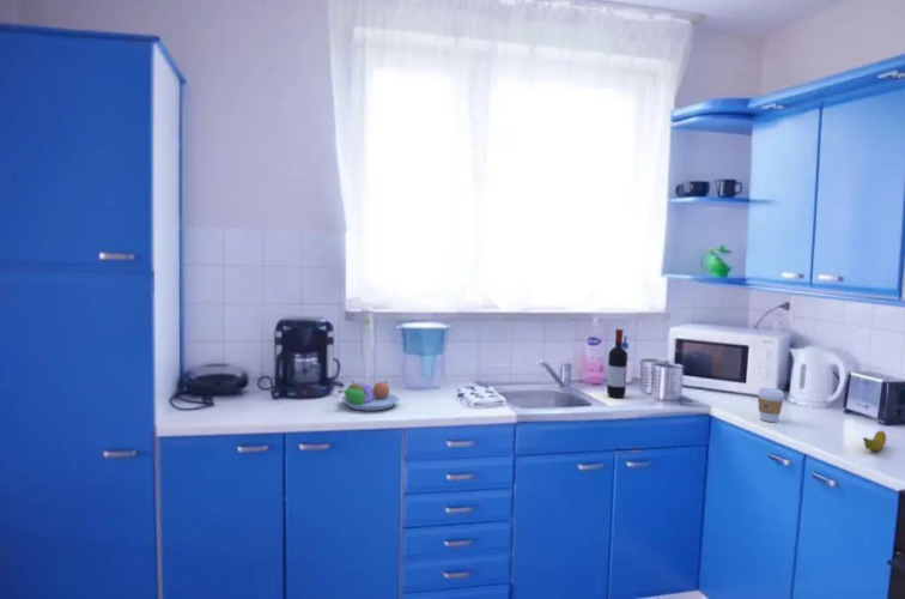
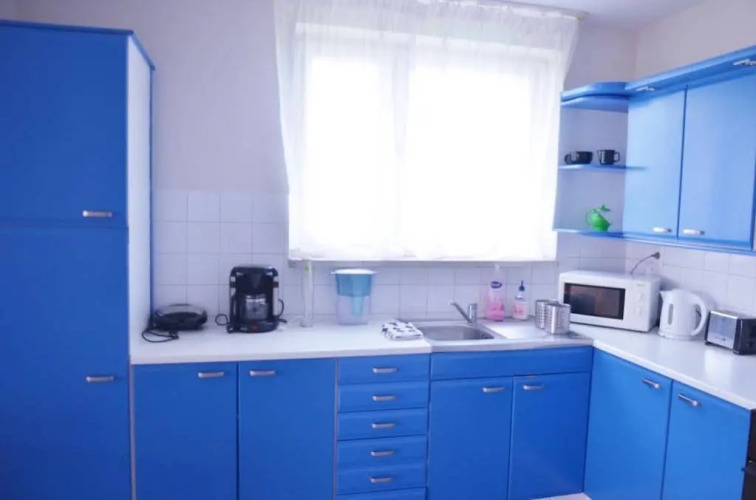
- fruit bowl [336,379,401,412]
- coffee cup [757,386,785,423]
- banana [862,430,887,452]
- wine bottle [606,328,628,399]
